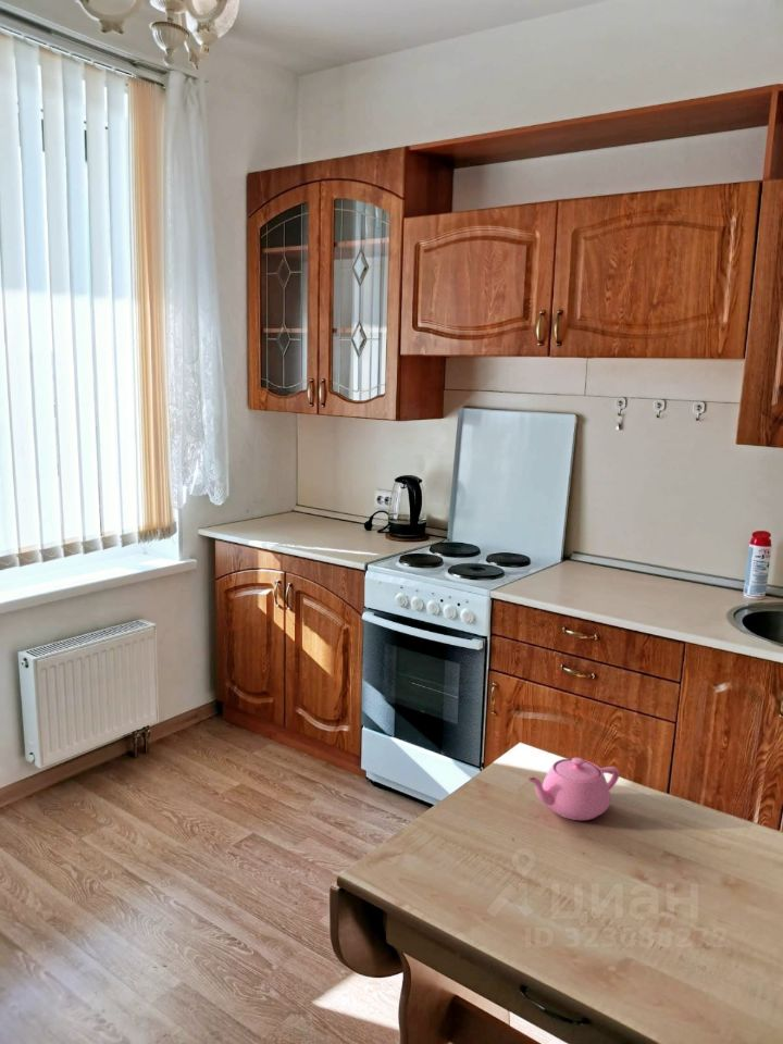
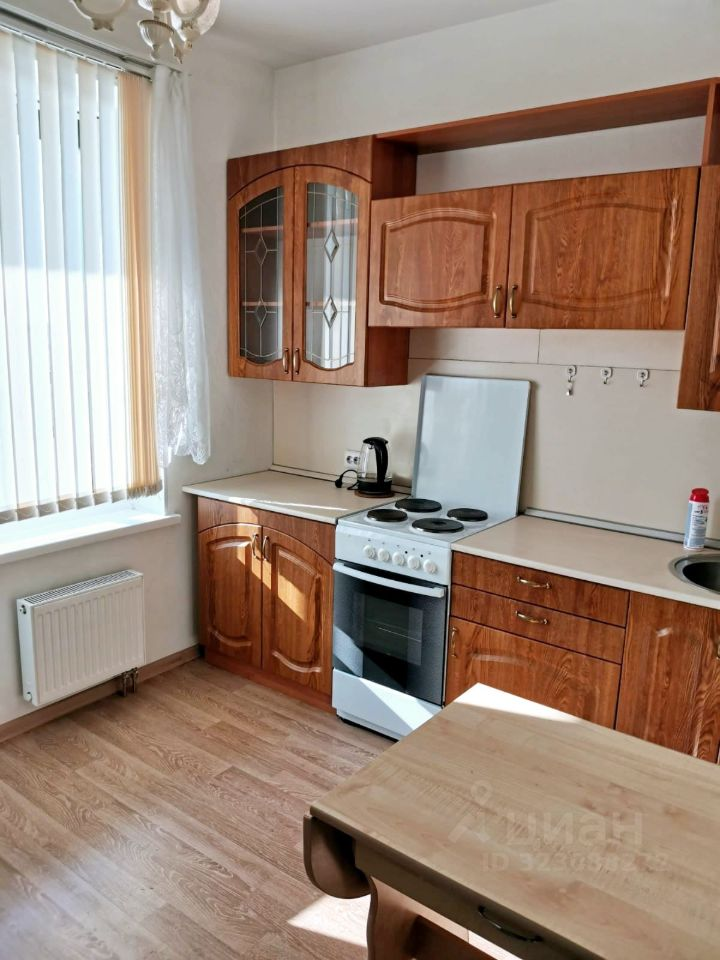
- teapot [526,757,621,821]
